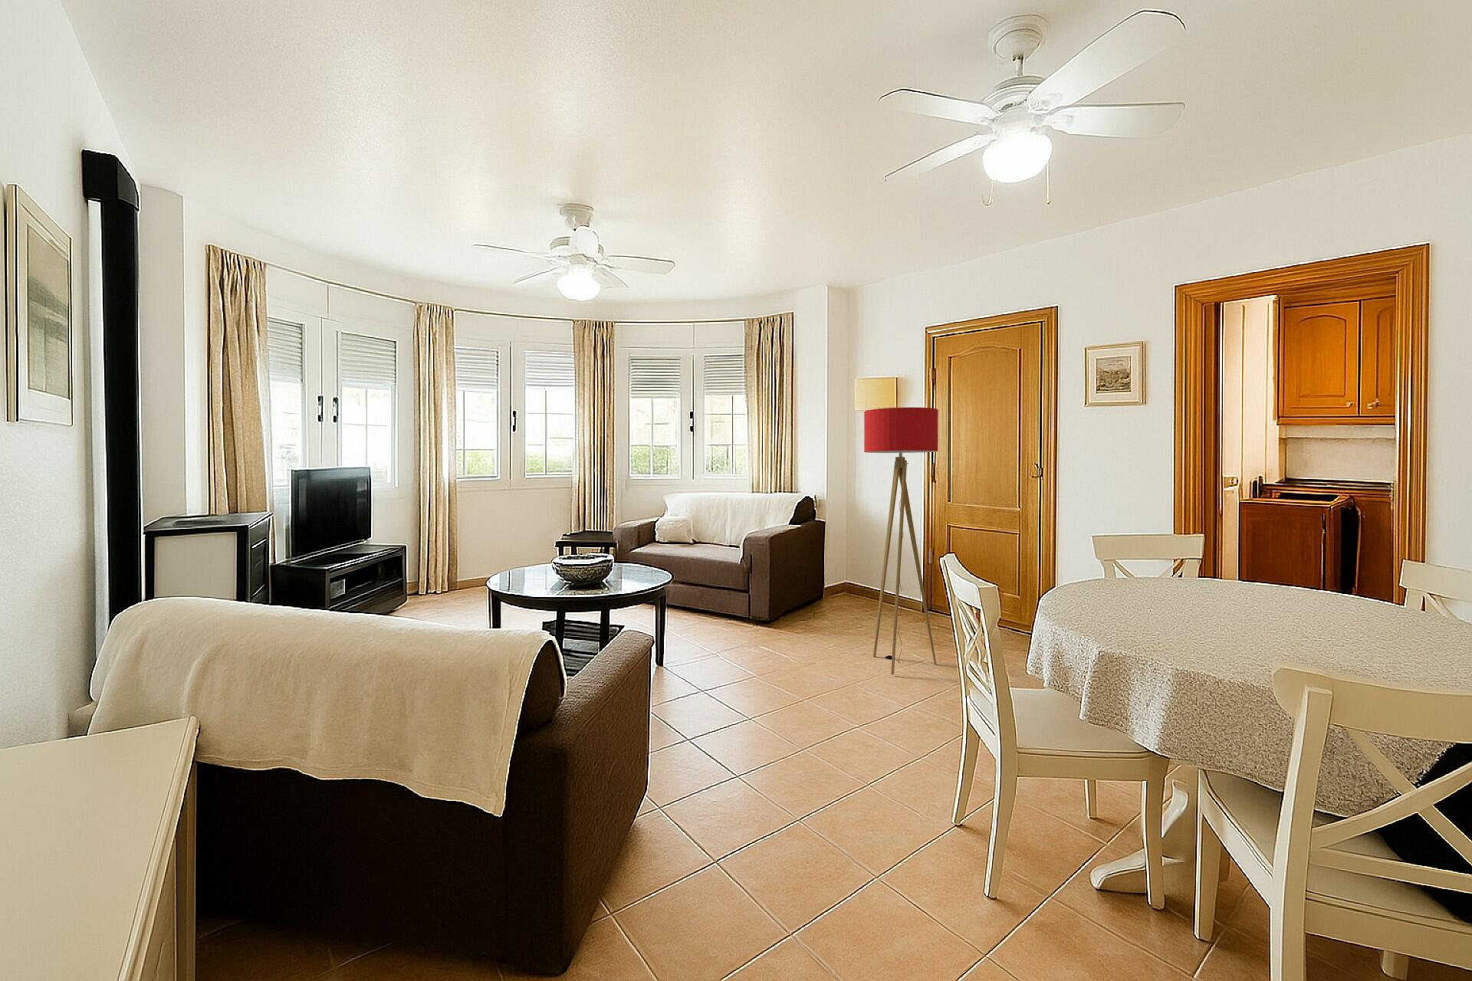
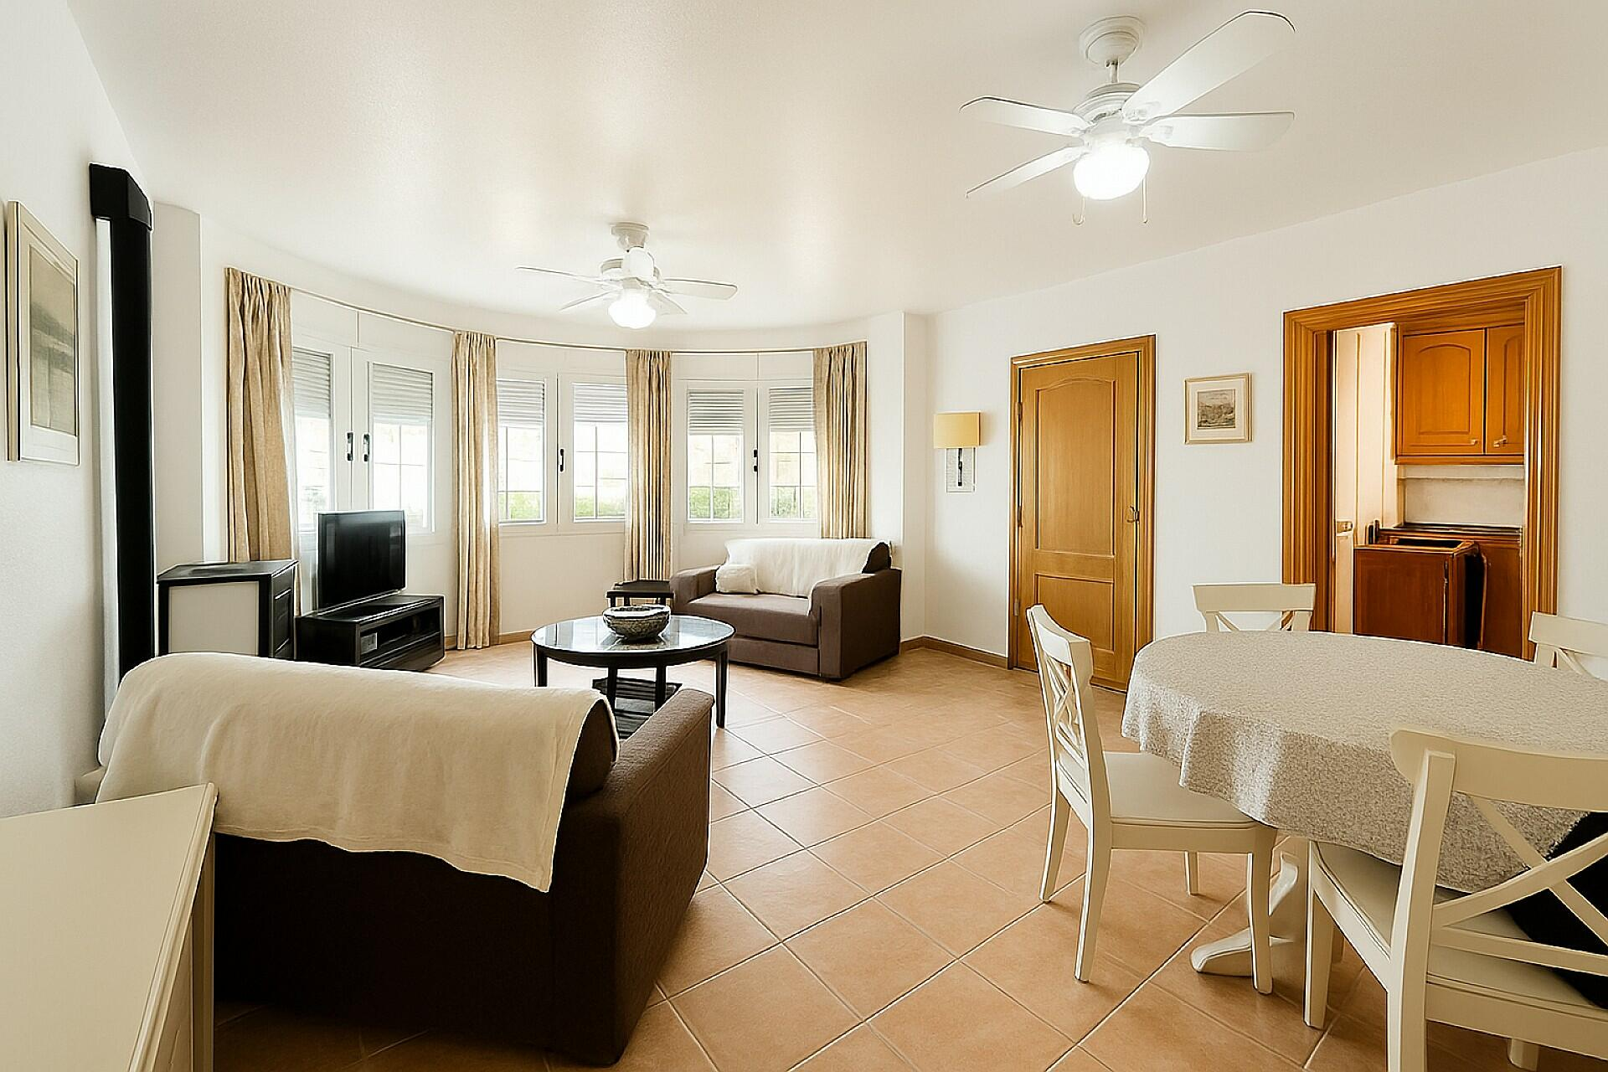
- floor lamp [863,406,940,676]
